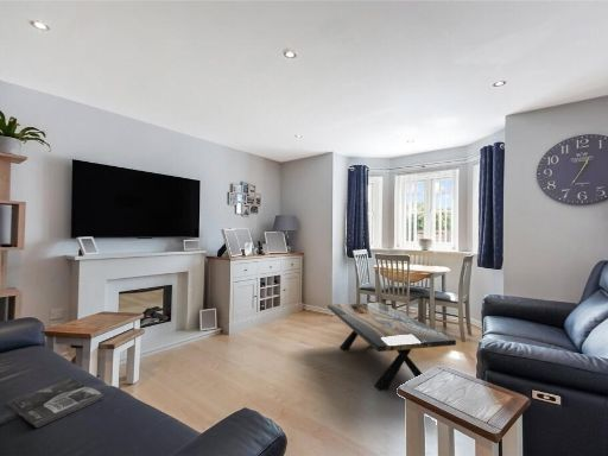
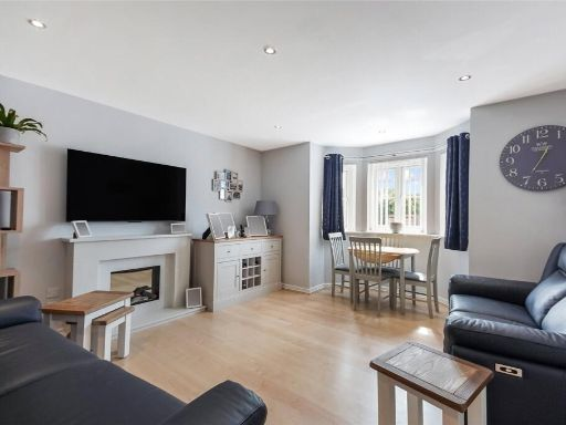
- coffee table [327,302,457,392]
- magazine [6,376,106,429]
